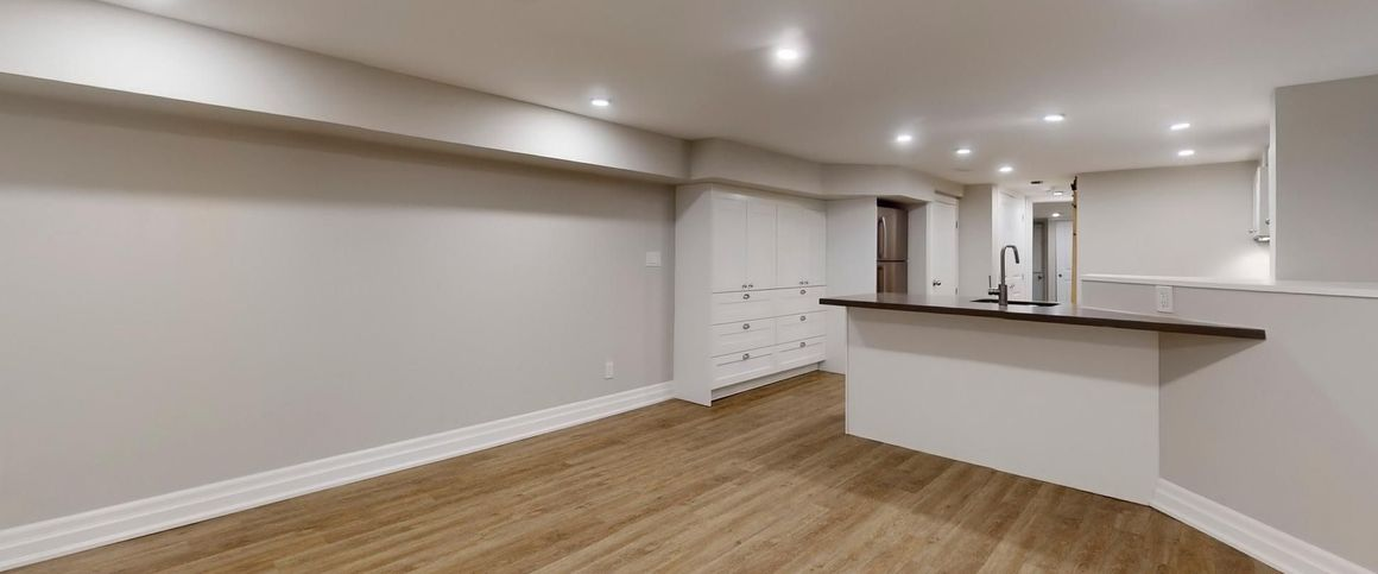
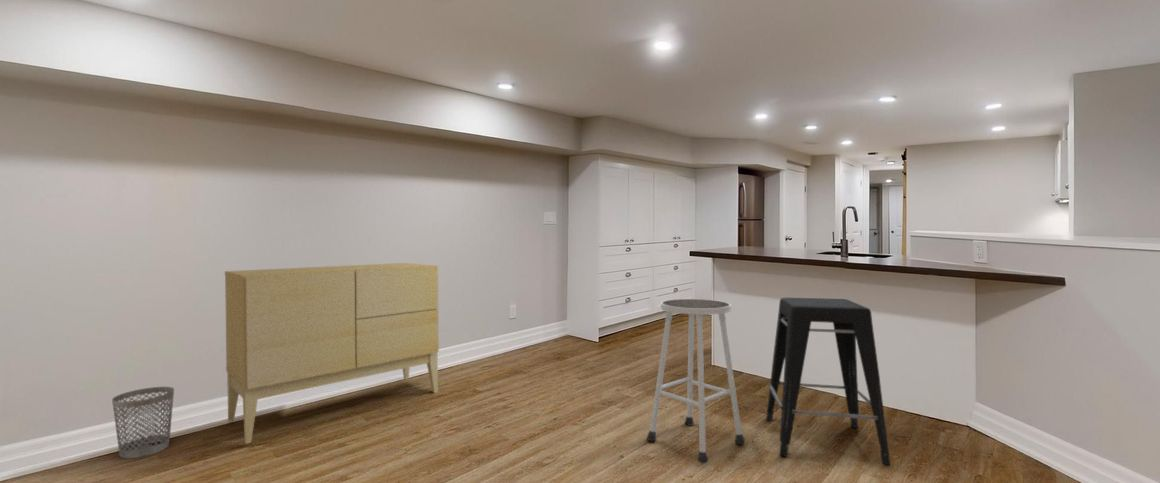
+ wastebasket [111,386,175,459]
+ stool [765,297,891,467]
+ stool [646,298,746,464]
+ sideboard [224,262,440,445]
